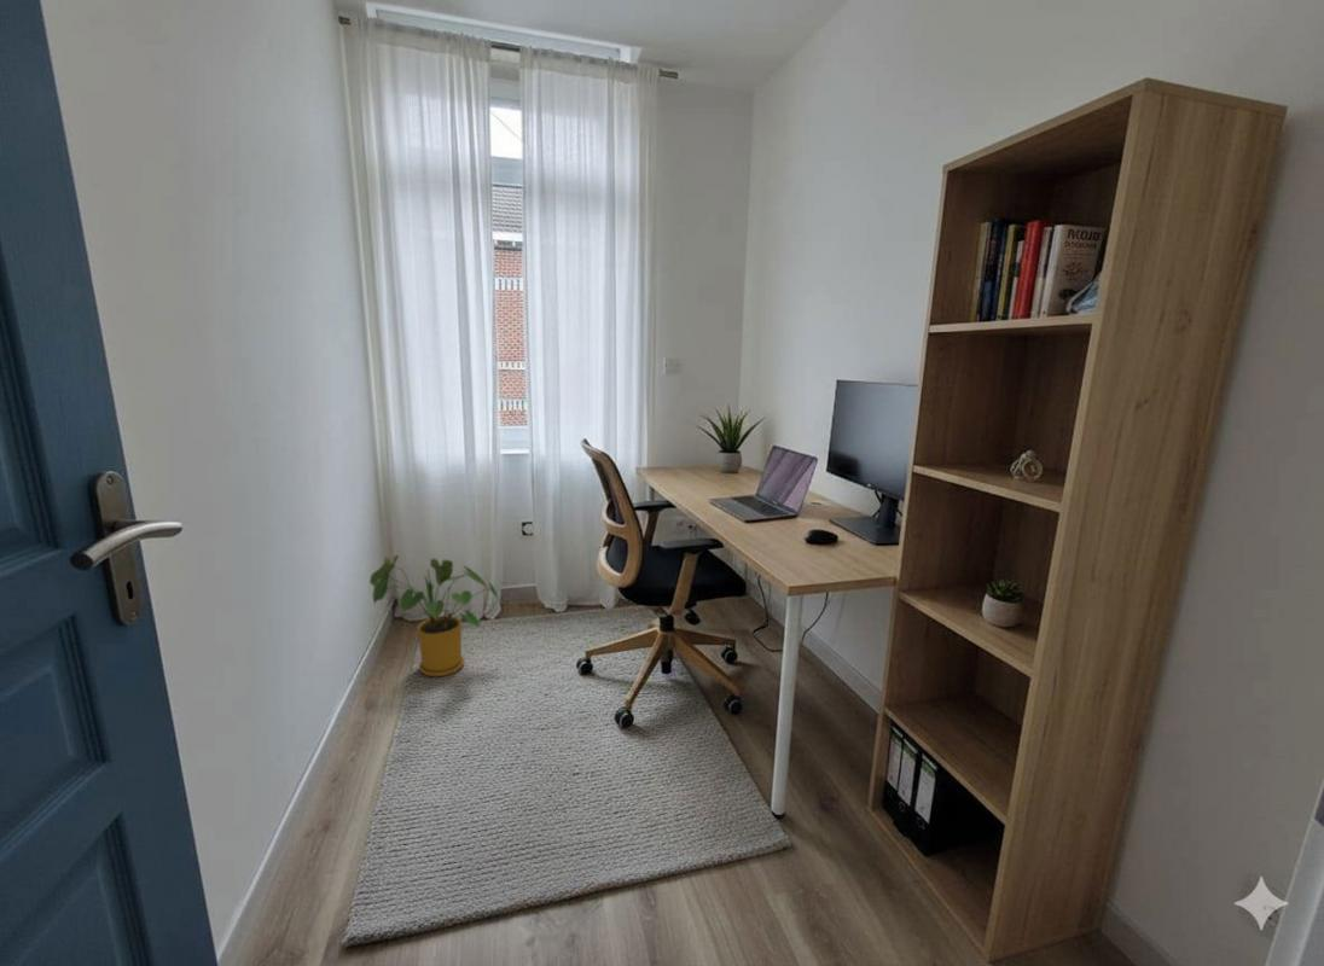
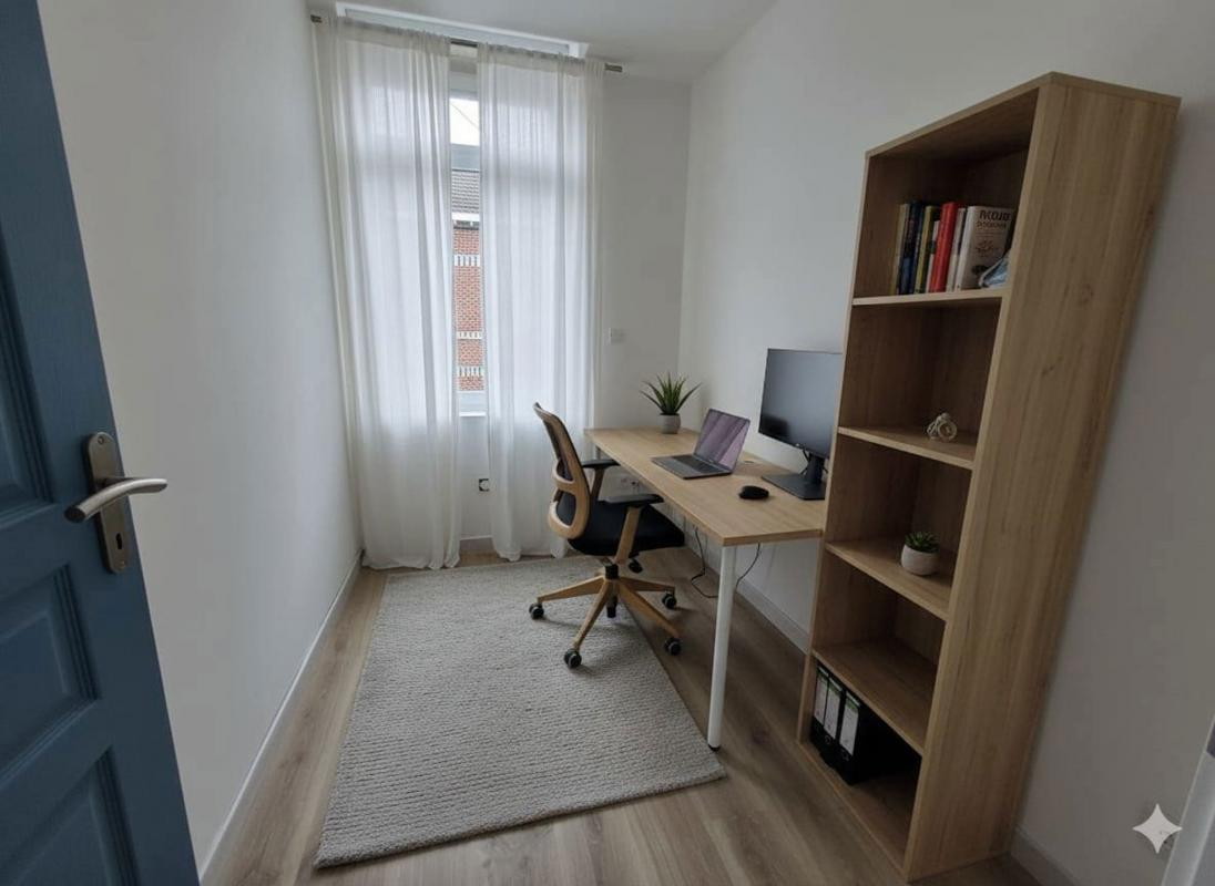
- house plant [368,554,500,677]
